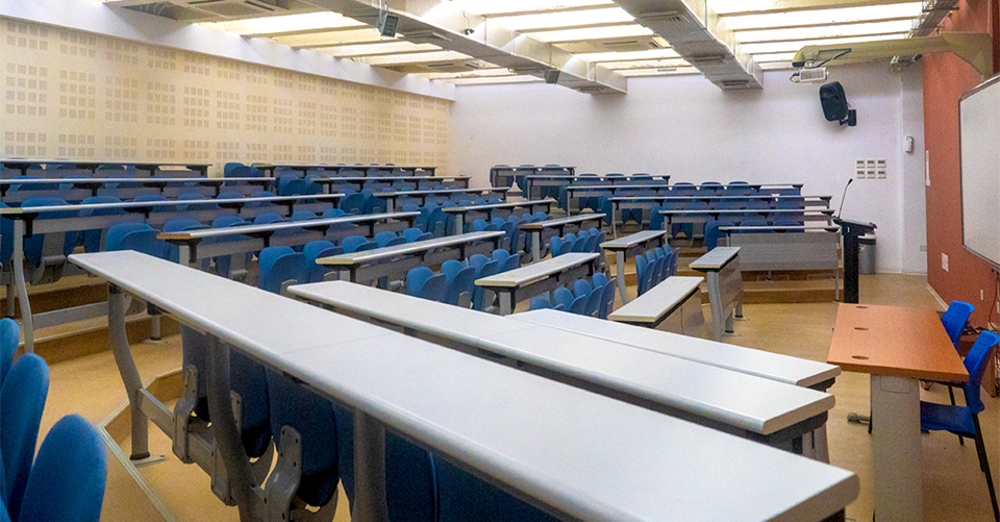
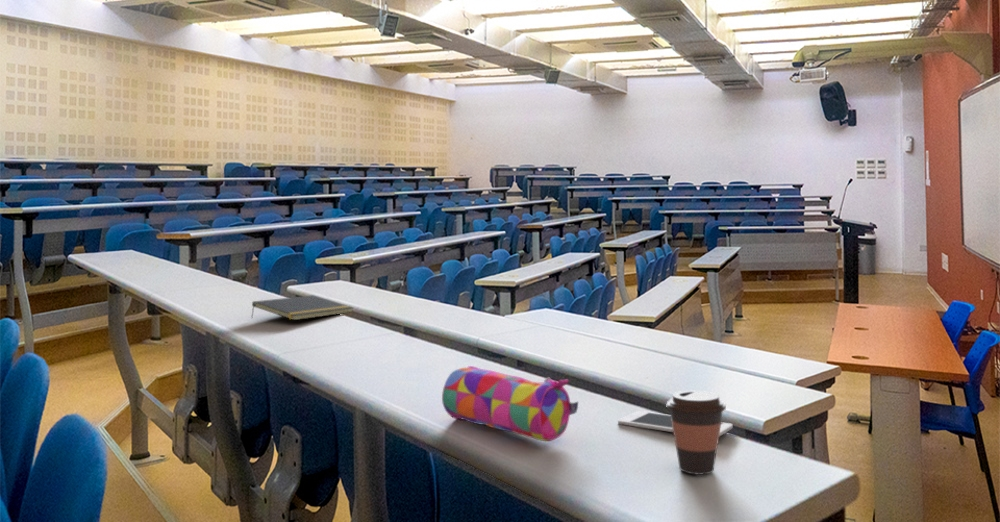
+ pencil case [441,365,579,442]
+ coffee cup [665,390,727,476]
+ notepad [250,294,354,321]
+ cell phone [617,410,734,438]
